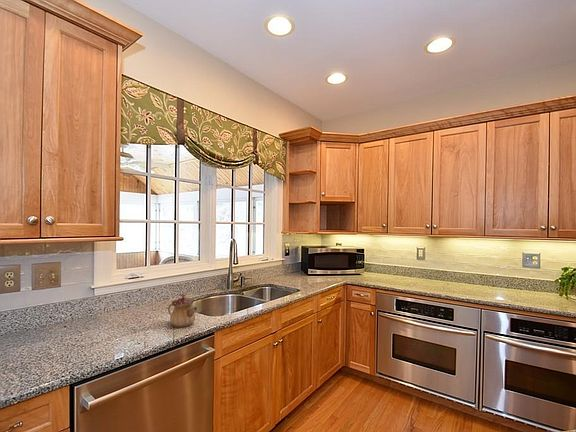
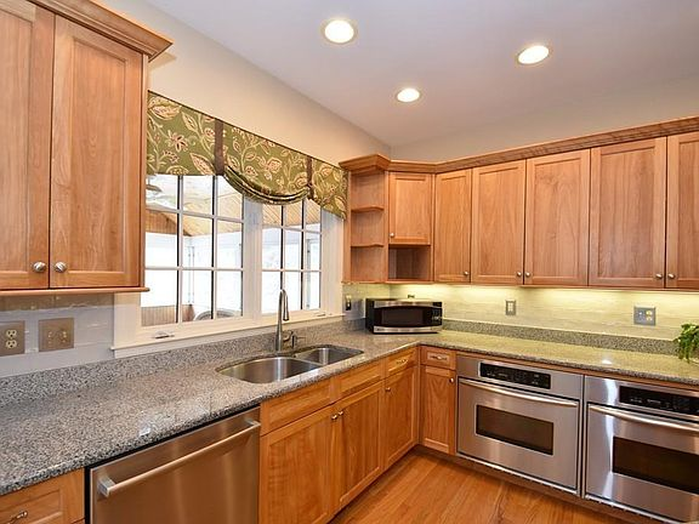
- teapot [167,293,198,328]
